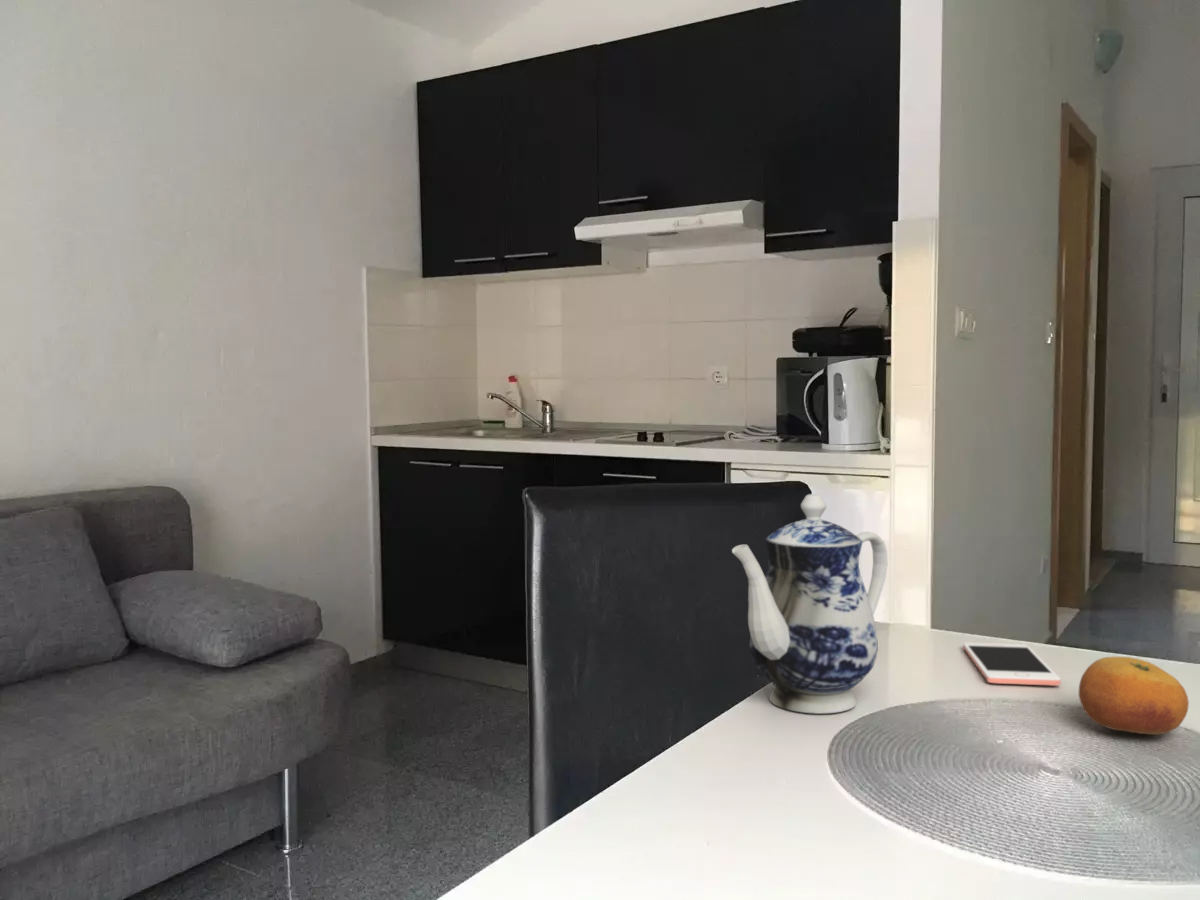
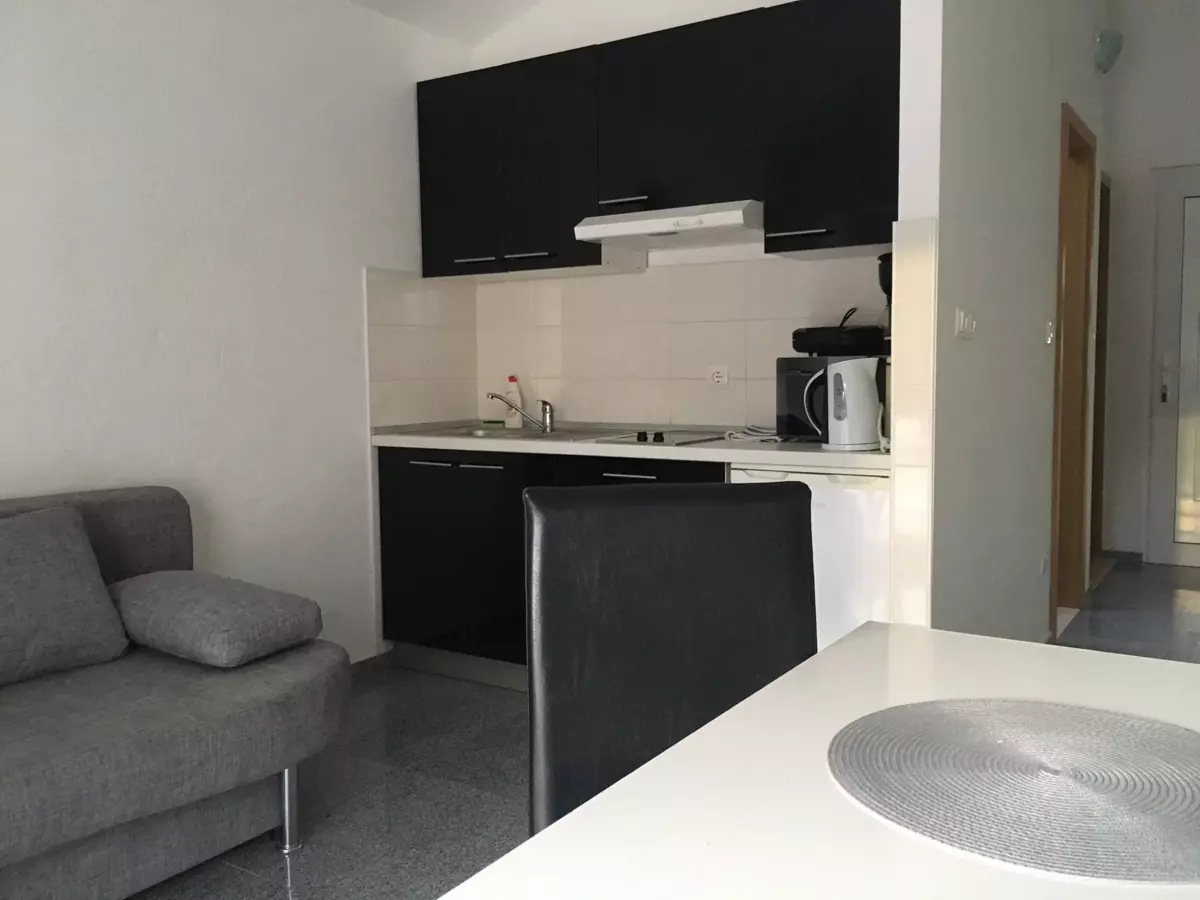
- teapot [731,493,888,714]
- cell phone [962,642,1062,687]
- fruit [1078,656,1190,736]
